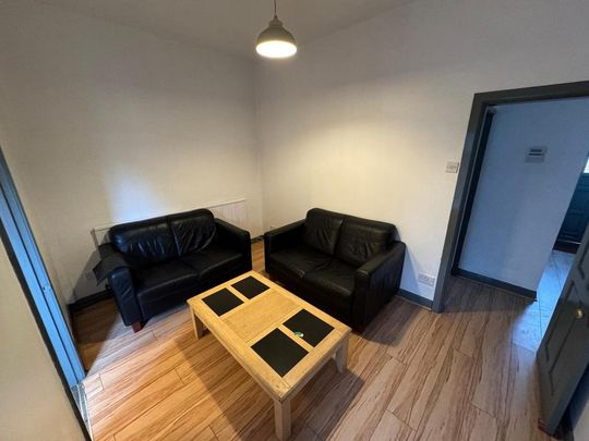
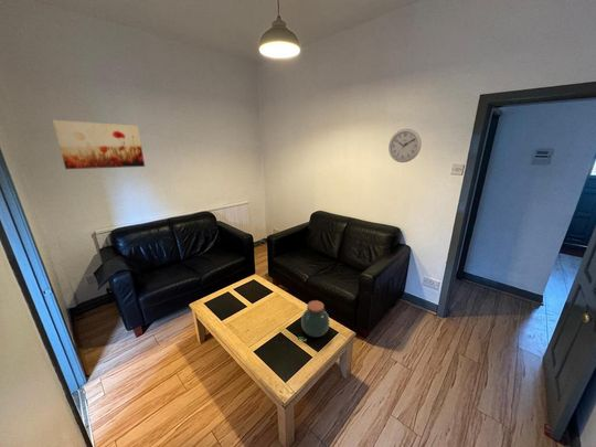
+ wall clock [387,128,423,163]
+ wall art [52,119,146,170]
+ jar [300,299,330,338]
